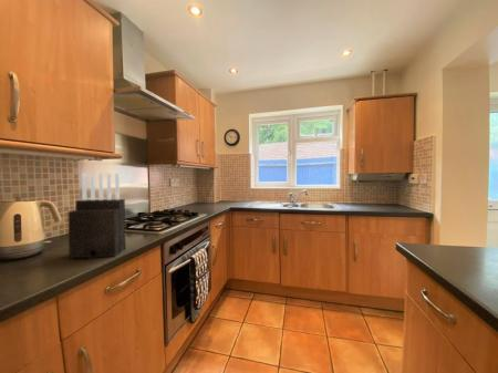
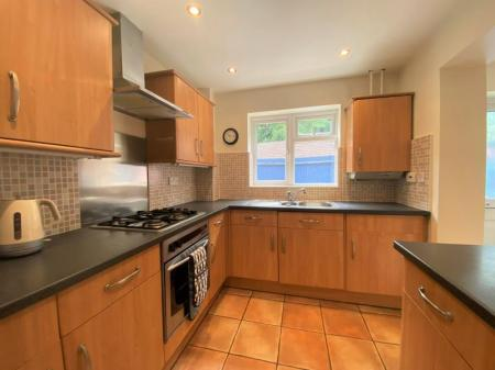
- knife block [66,173,127,260]
